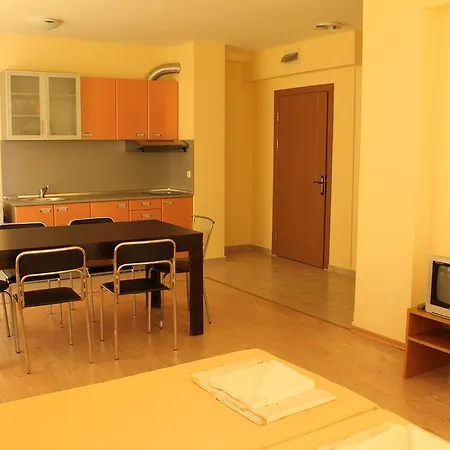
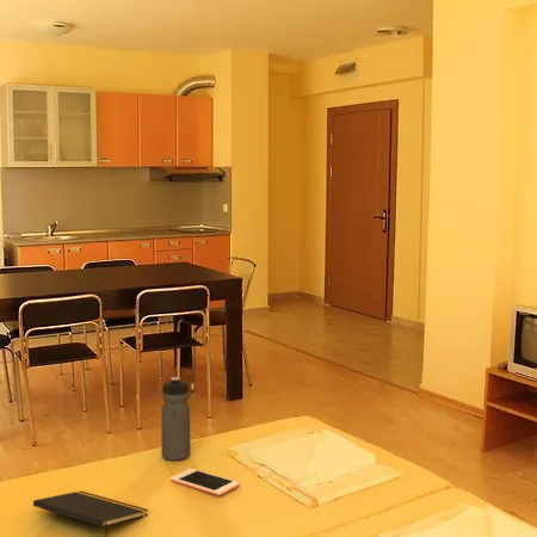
+ water bottle [160,376,191,462]
+ notepad [32,490,149,537]
+ cell phone [169,468,240,496]
